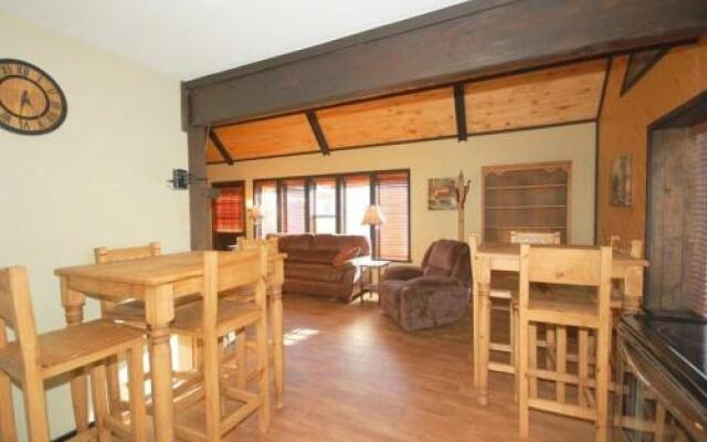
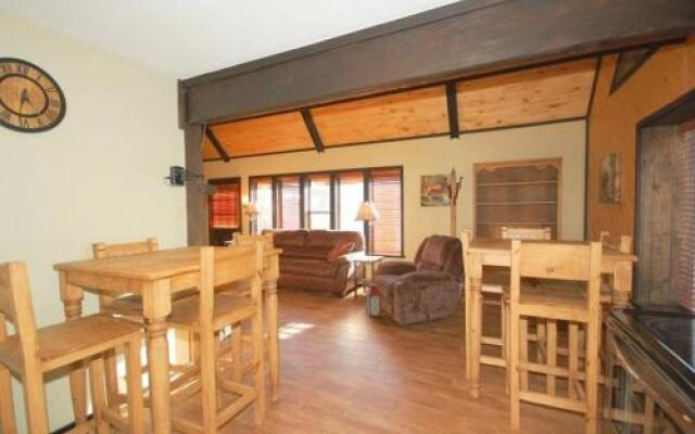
+ lantern [363,279,383,319]
